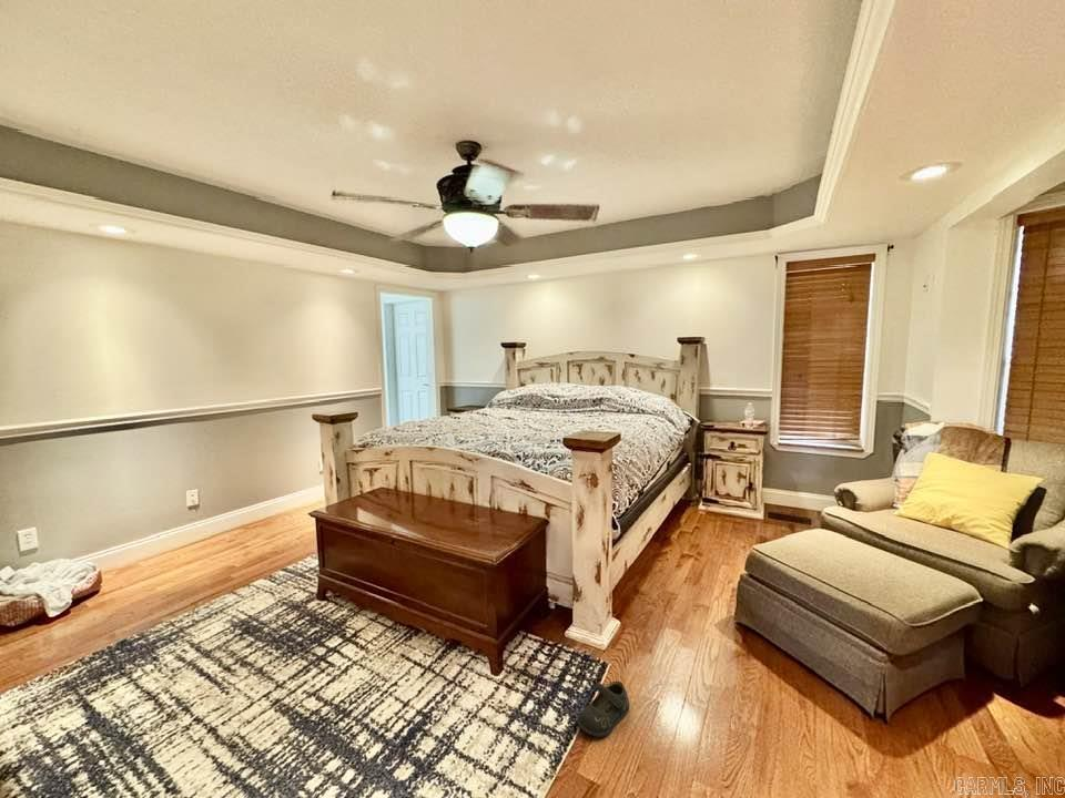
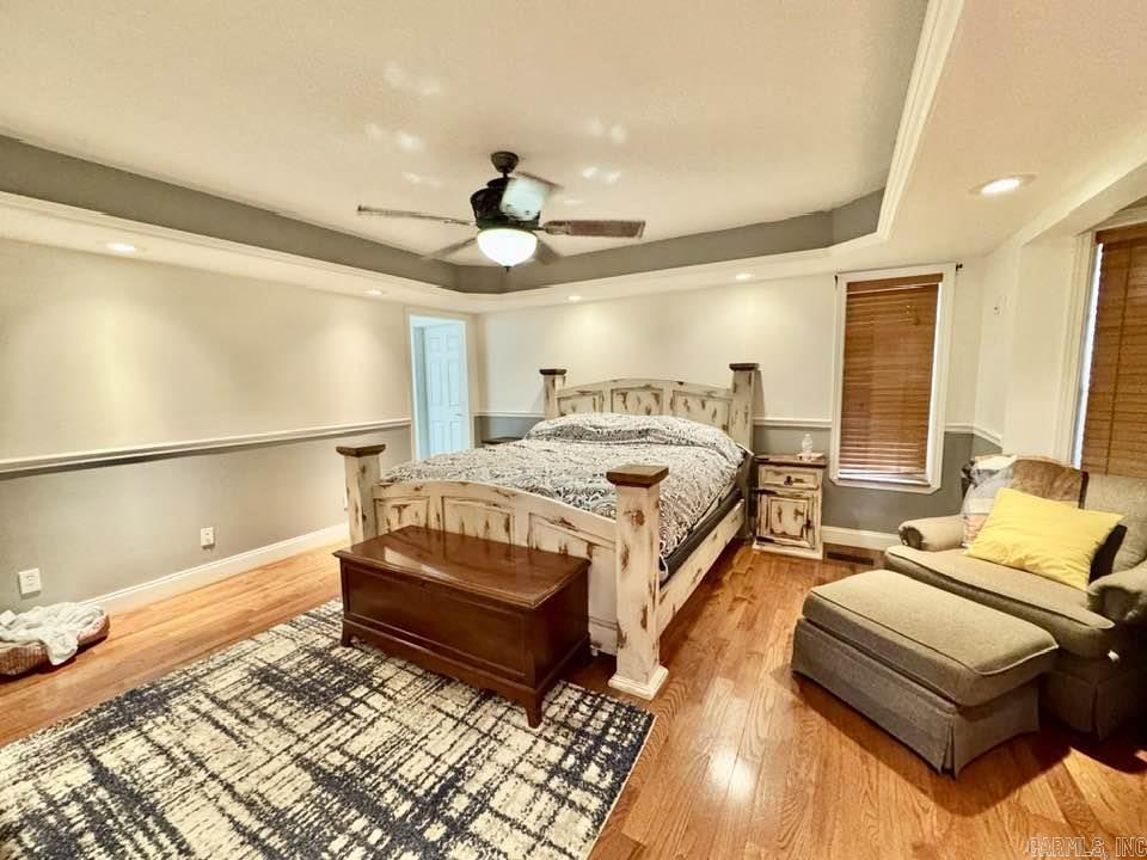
- mary jane shoe [577,681,630,738]
